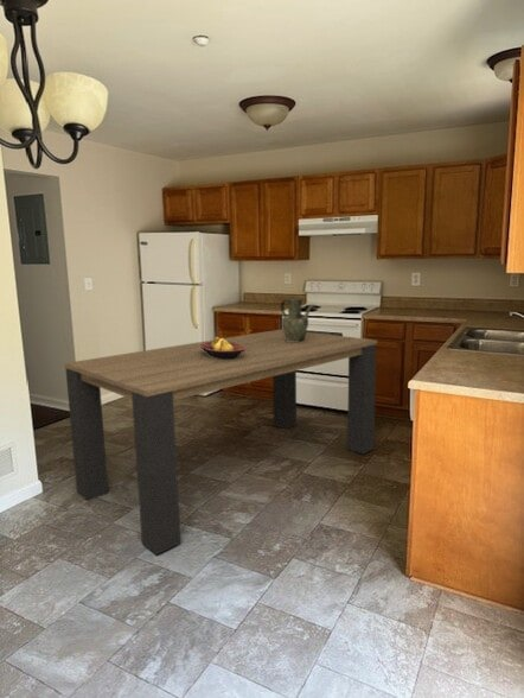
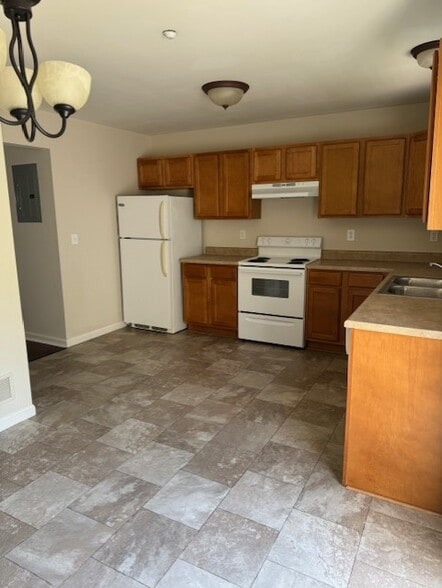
- fruit bowl [199,336,247,360]
- dining table [63,328,378,556]
- pitcher [280,297,317,342]
